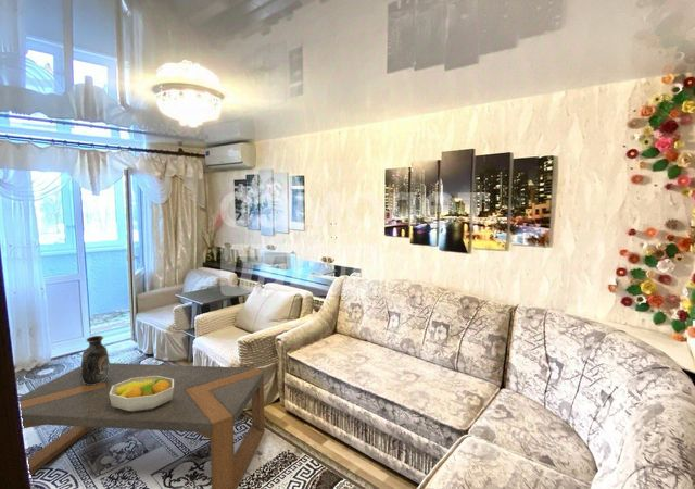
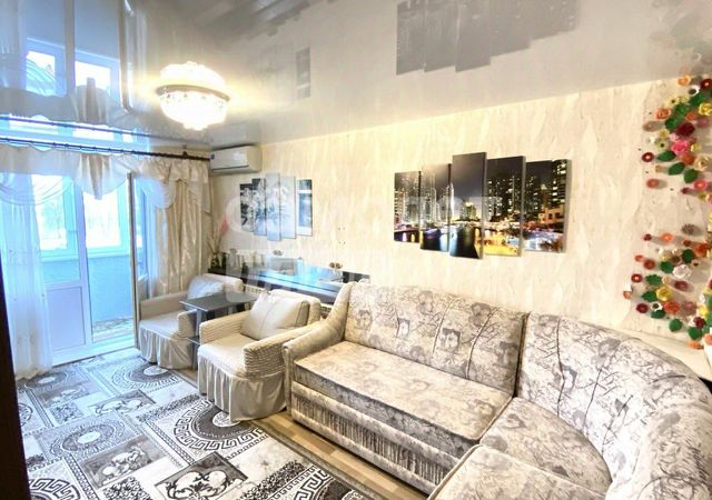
- decorative vase [80,335,111,385]
- fruit bowl [110,376,174,412]
- coffee table [18,362,266,489]
